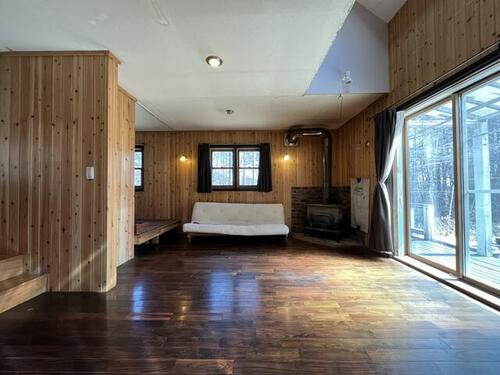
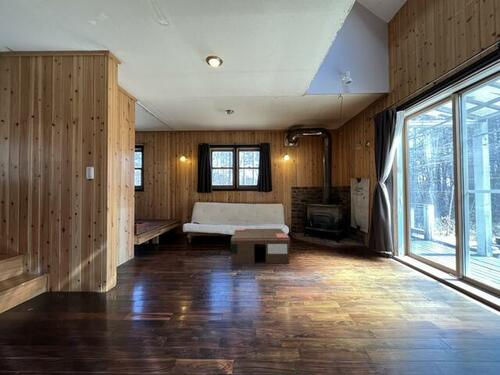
+ coffee table [230,228,290,265]
